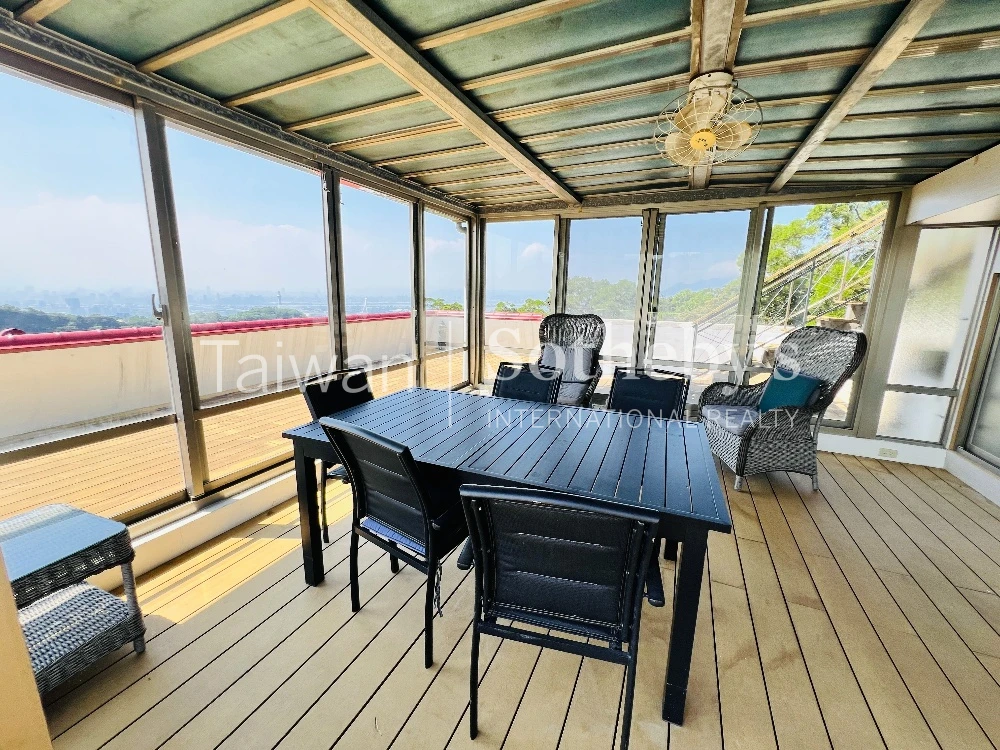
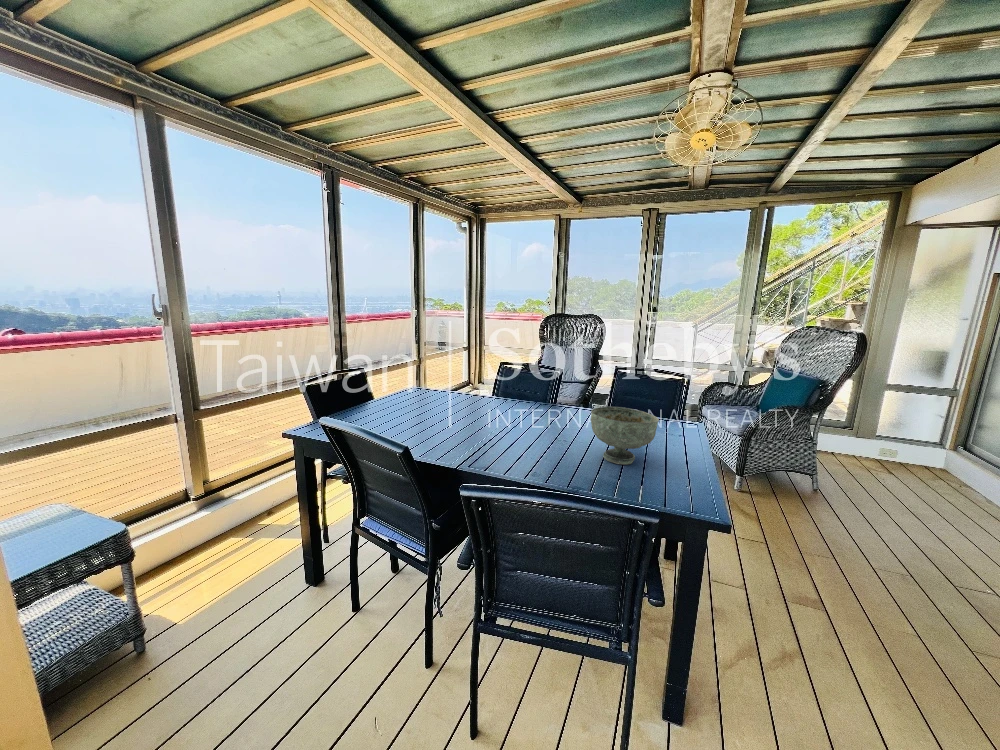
+ decorative bowl [590,406,660,465]
